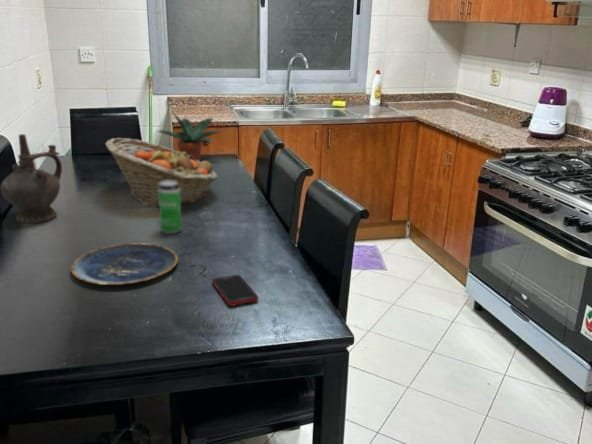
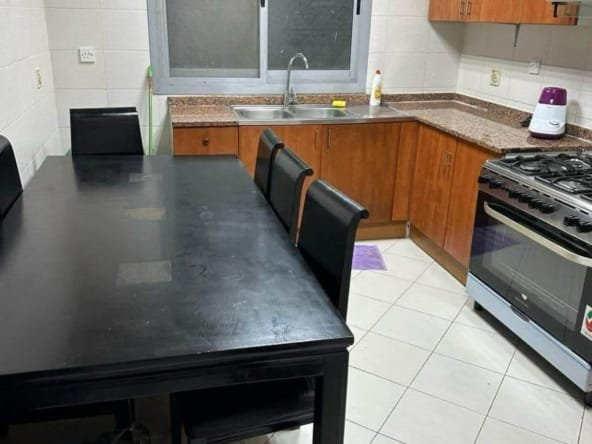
- ceremonial vessel [0,133,63,224]
- potted plant [156,112,222,162]
- plate [70,242,179,286]
- beverage can [158,181,183,235]
- fruit basket [104,137,219,208]
- cell phone [211,274,259,307]
